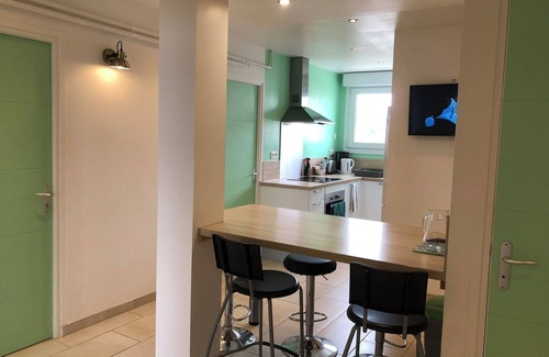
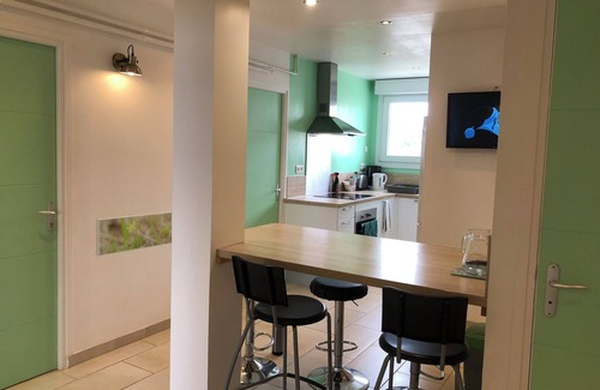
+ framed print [95,210,173,257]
